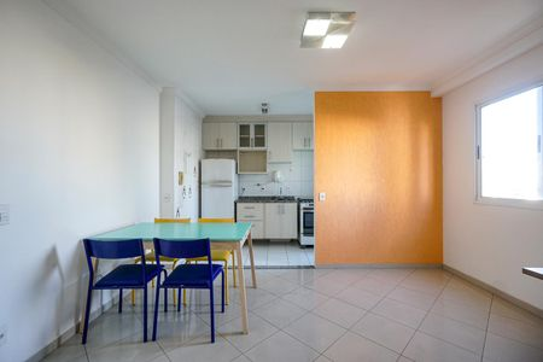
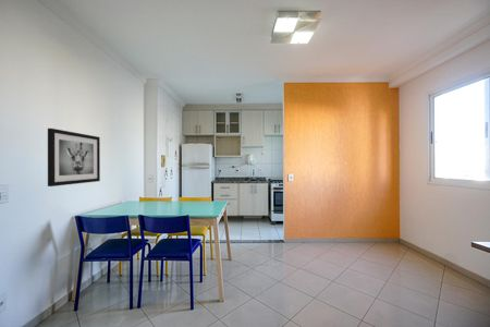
+ wall art [47,128,101,187]
